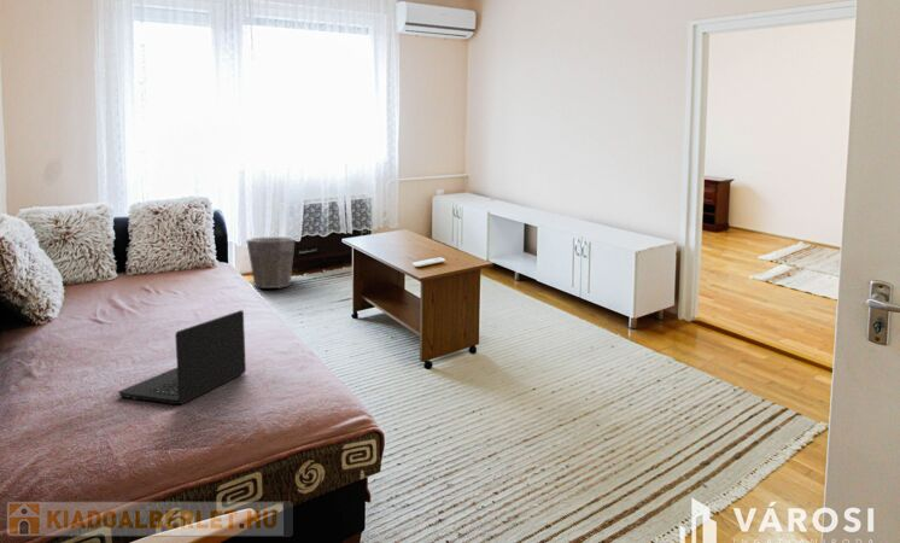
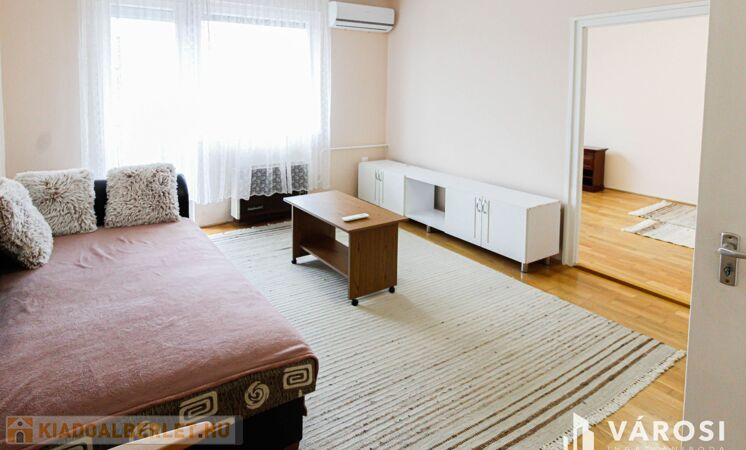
- waste bin [245,237,297,290]
- laptop [117,309,247,405]
